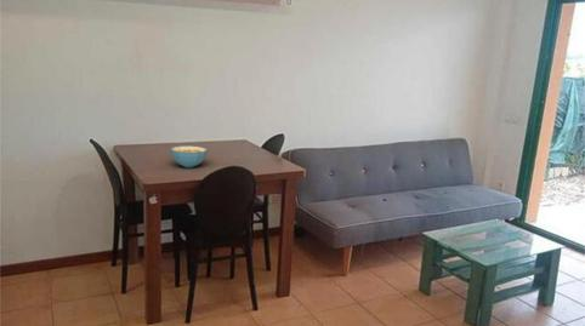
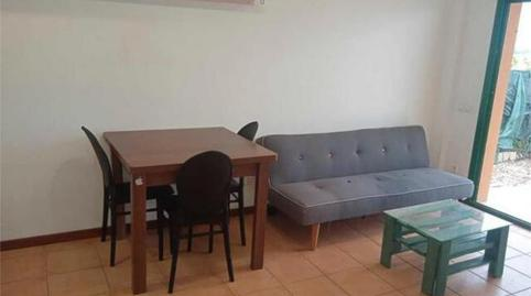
- cereal bowl [170,145,209,168]
